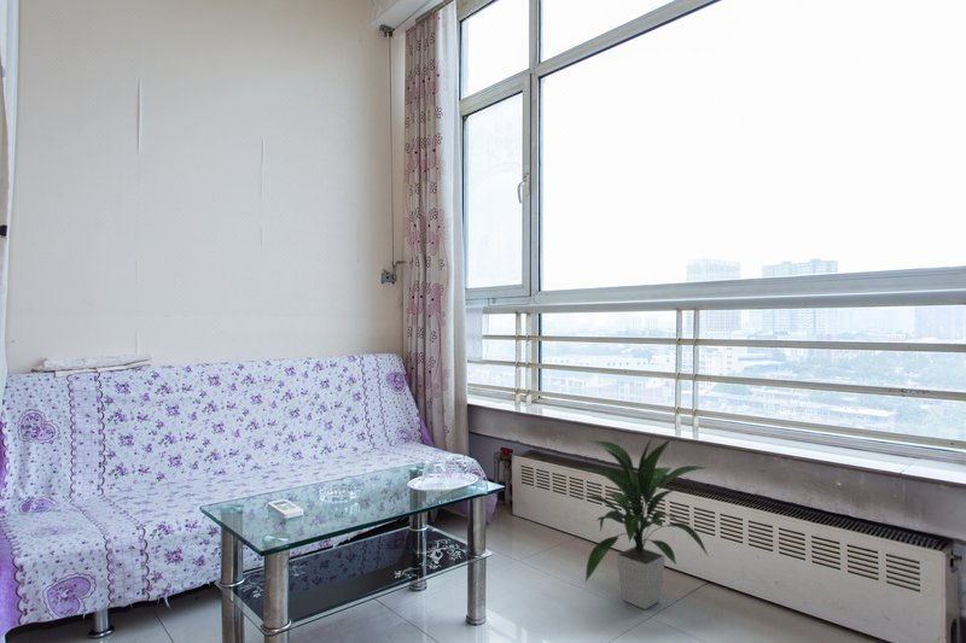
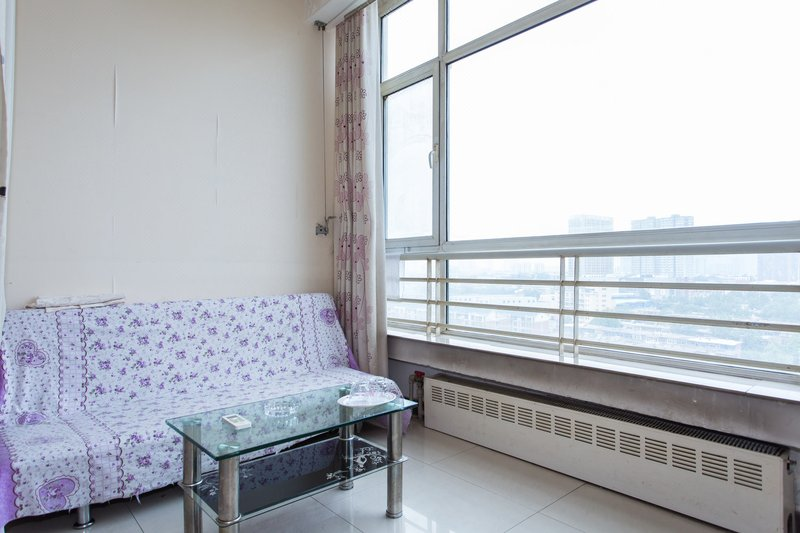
- indoor plant [582,431,711,610]
